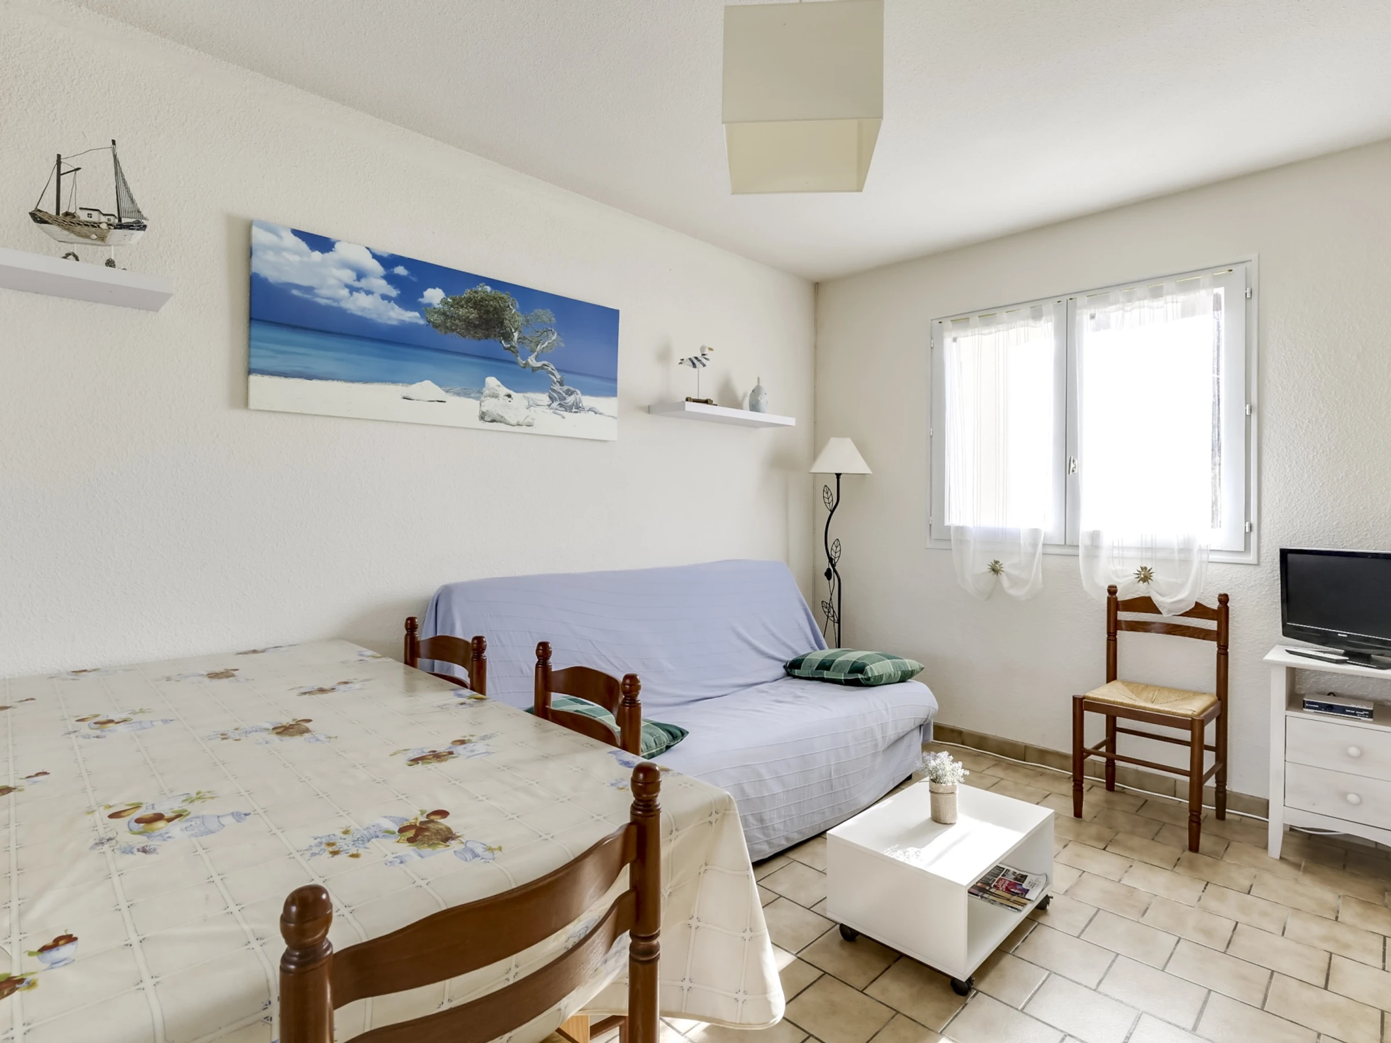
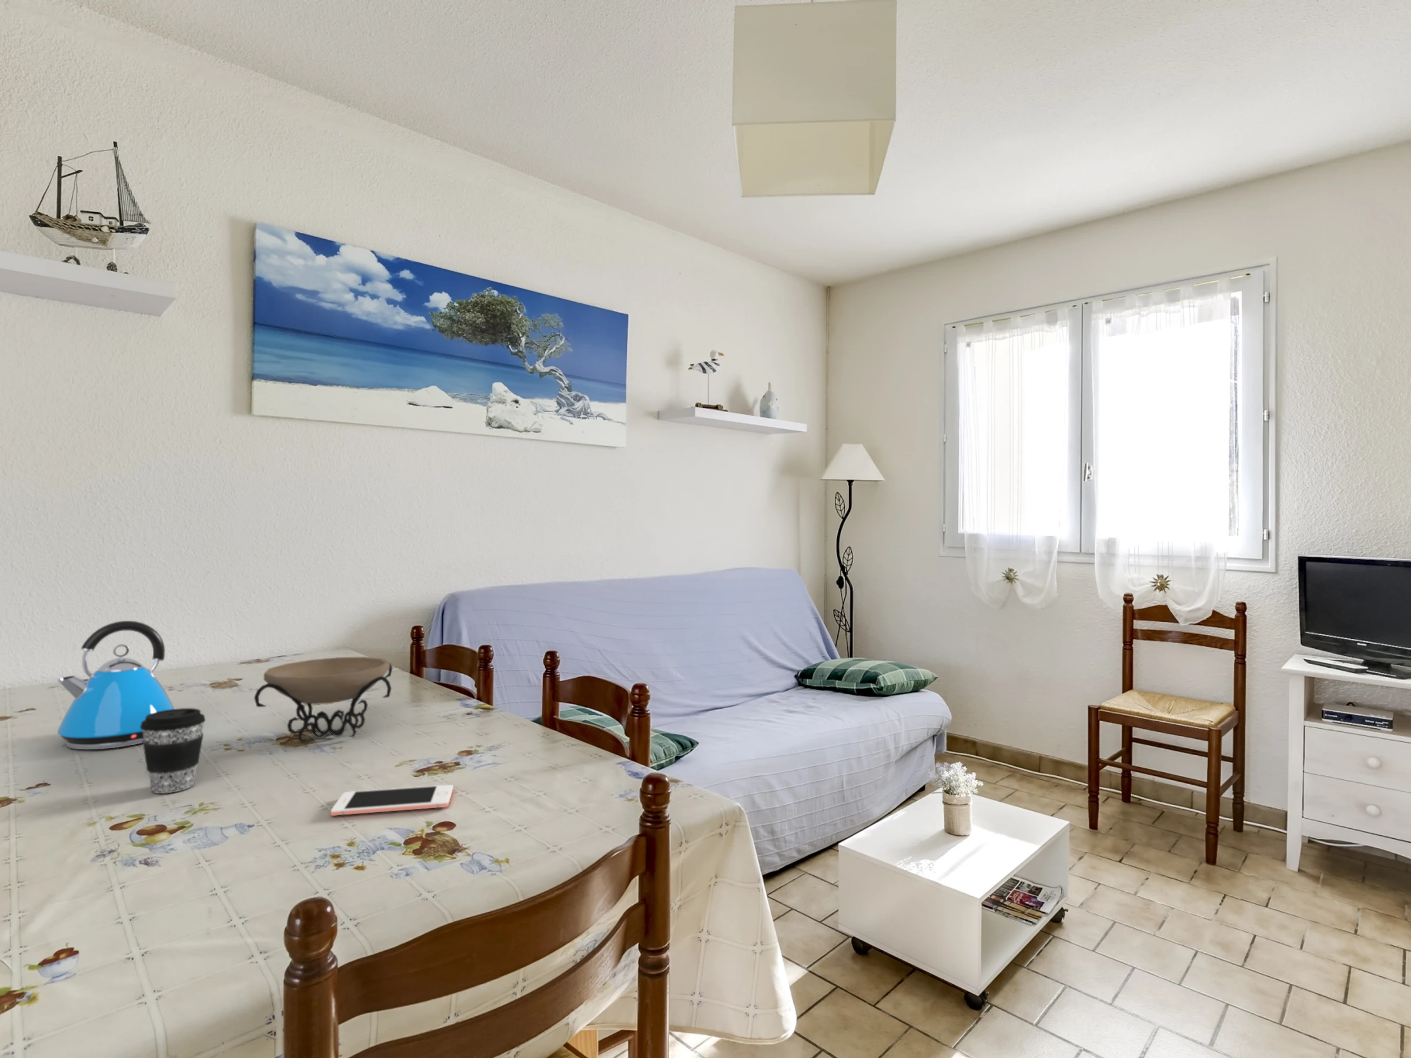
+ cell phone [330,785,454,817]
+ coffee cup [140,708,206,795]
+ decorative bowl [253,656,392,743]
+ kettle [57,620,174,750]
